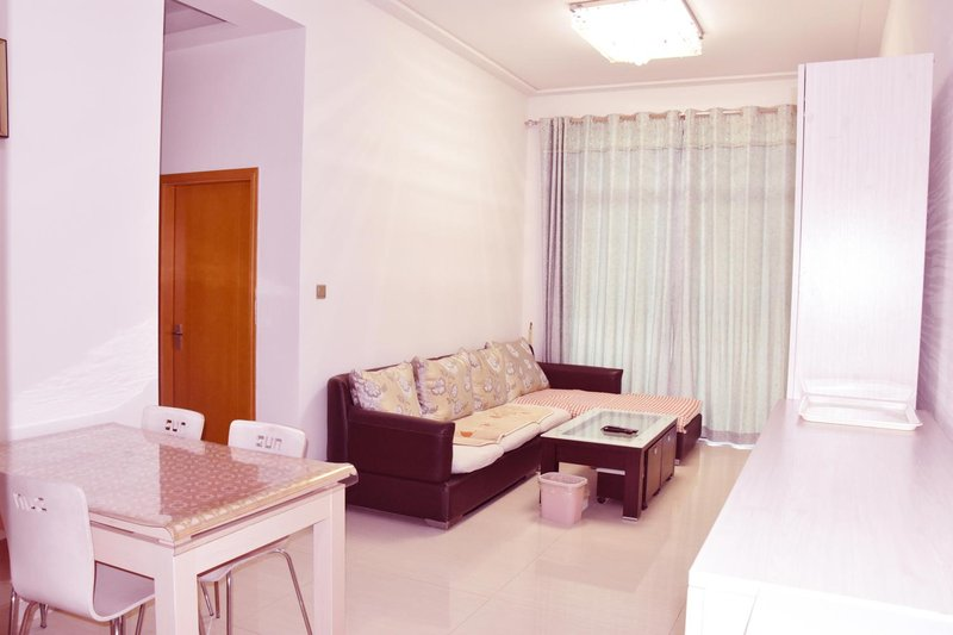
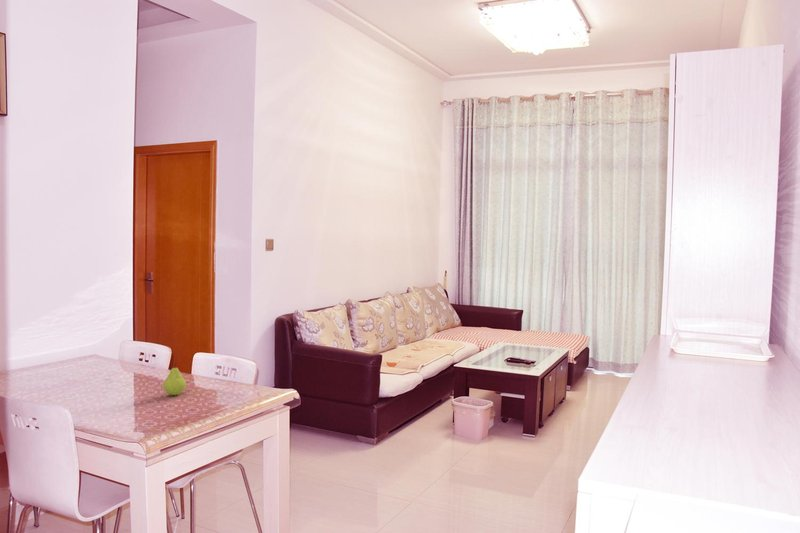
+ fruit [162,363,187,396]
